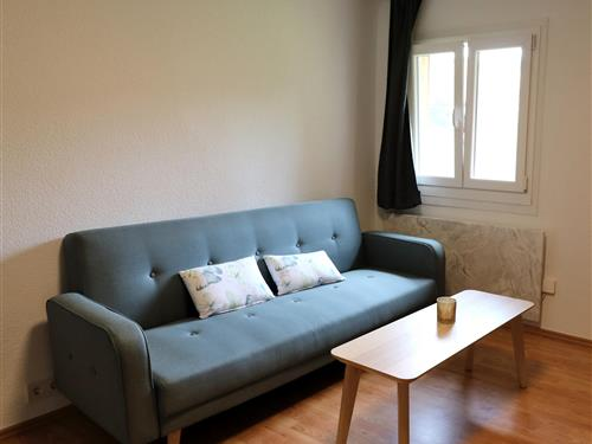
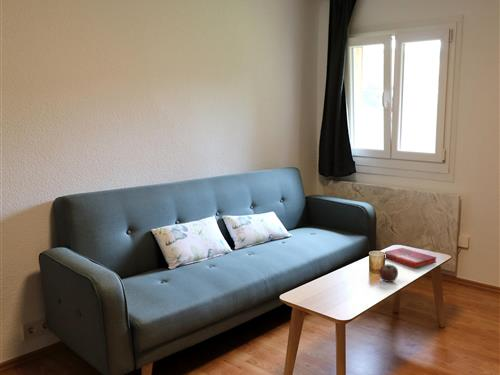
+ hardback book [384,247,438,269]
+ apple [378,263,399,283]
